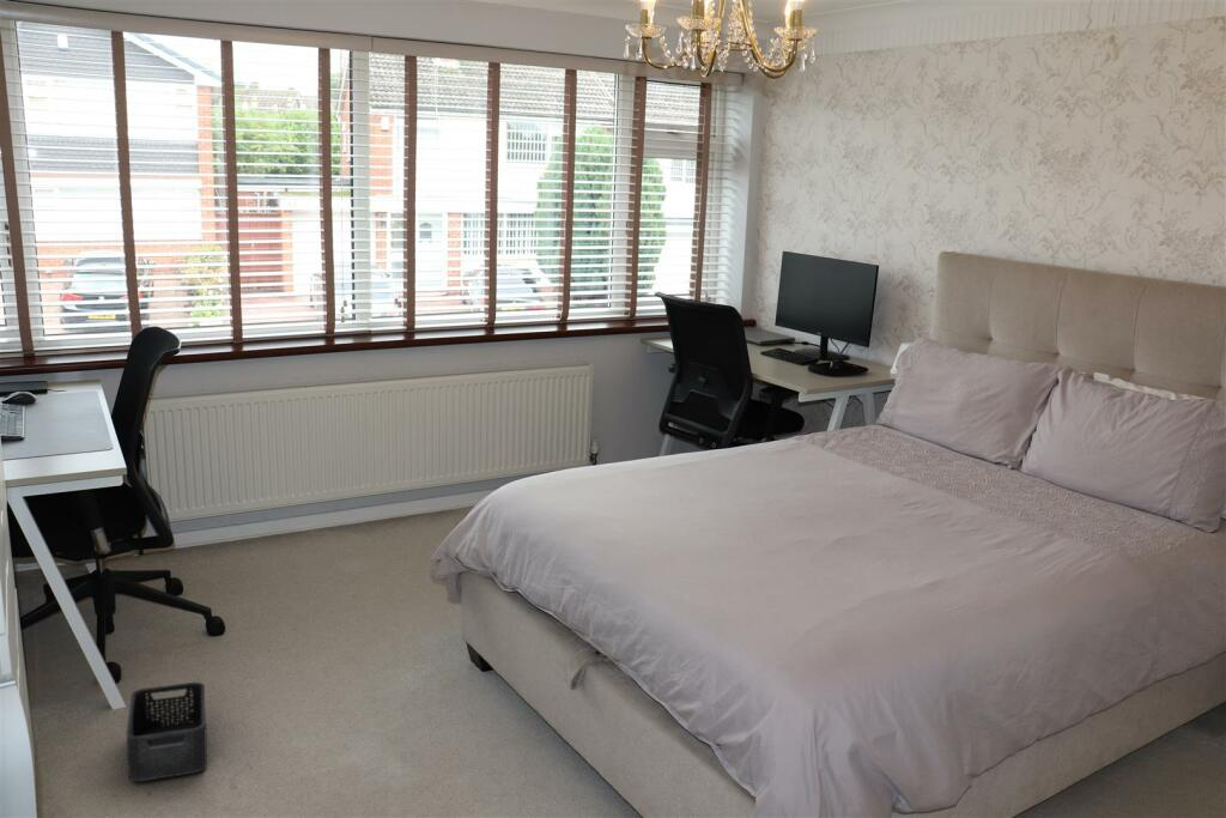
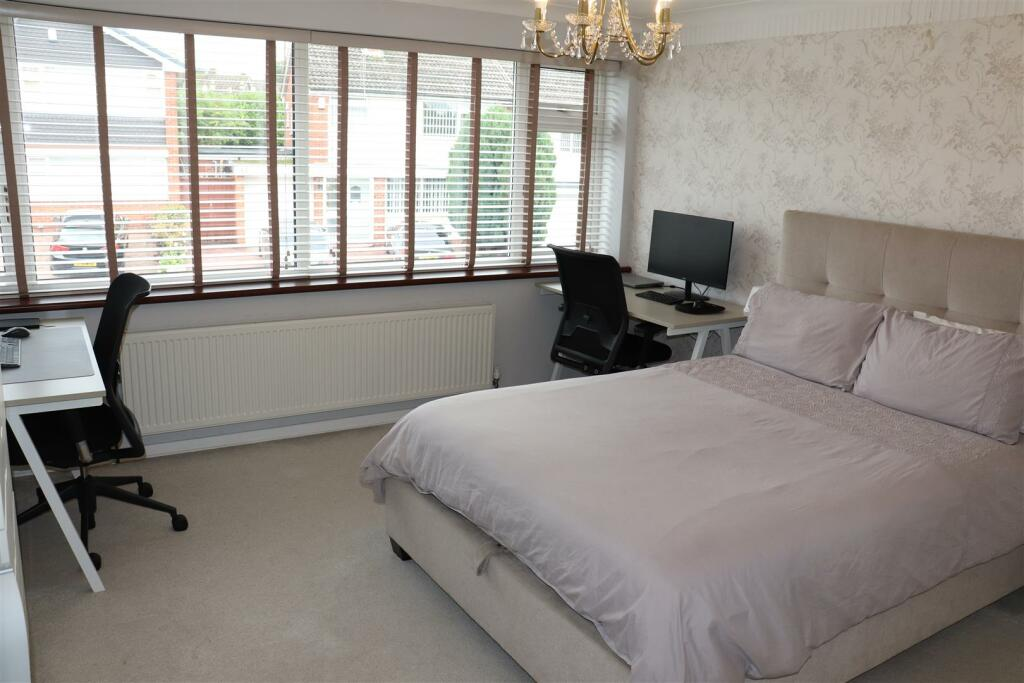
- storage bin [126,681,208,782]
